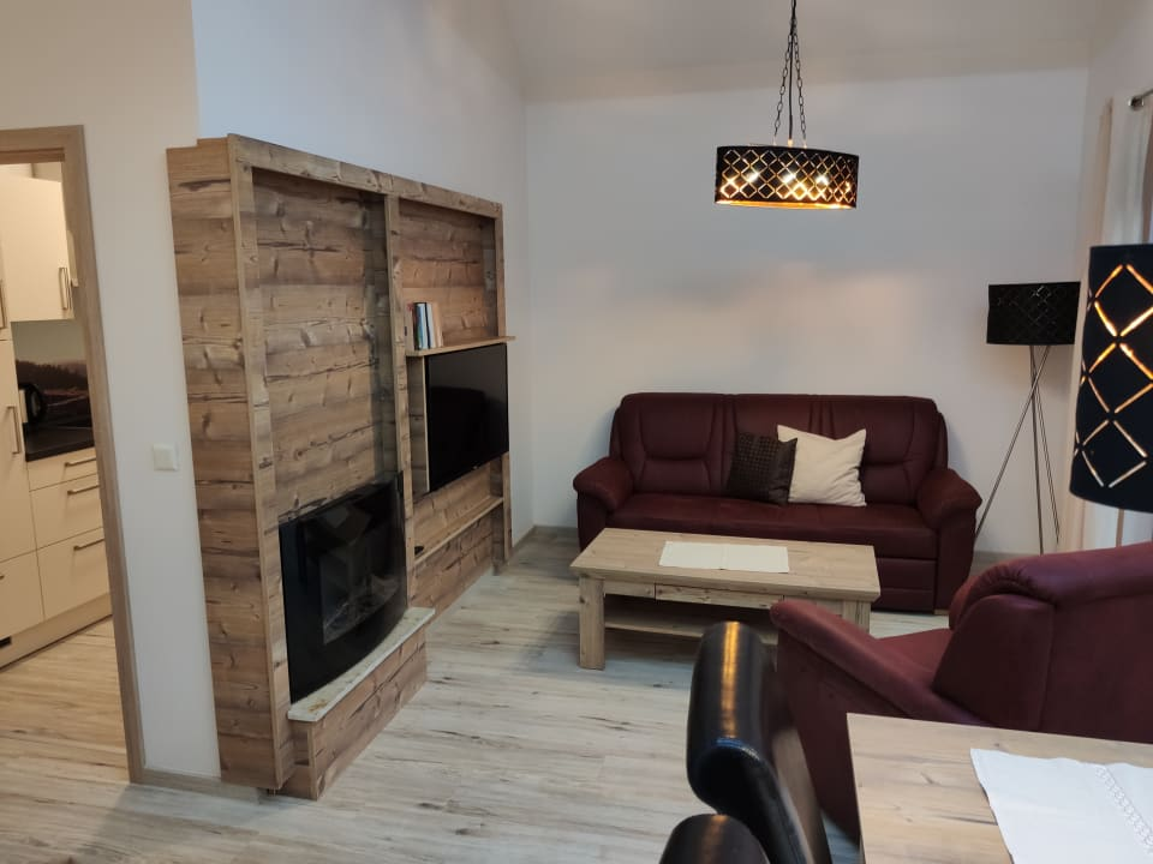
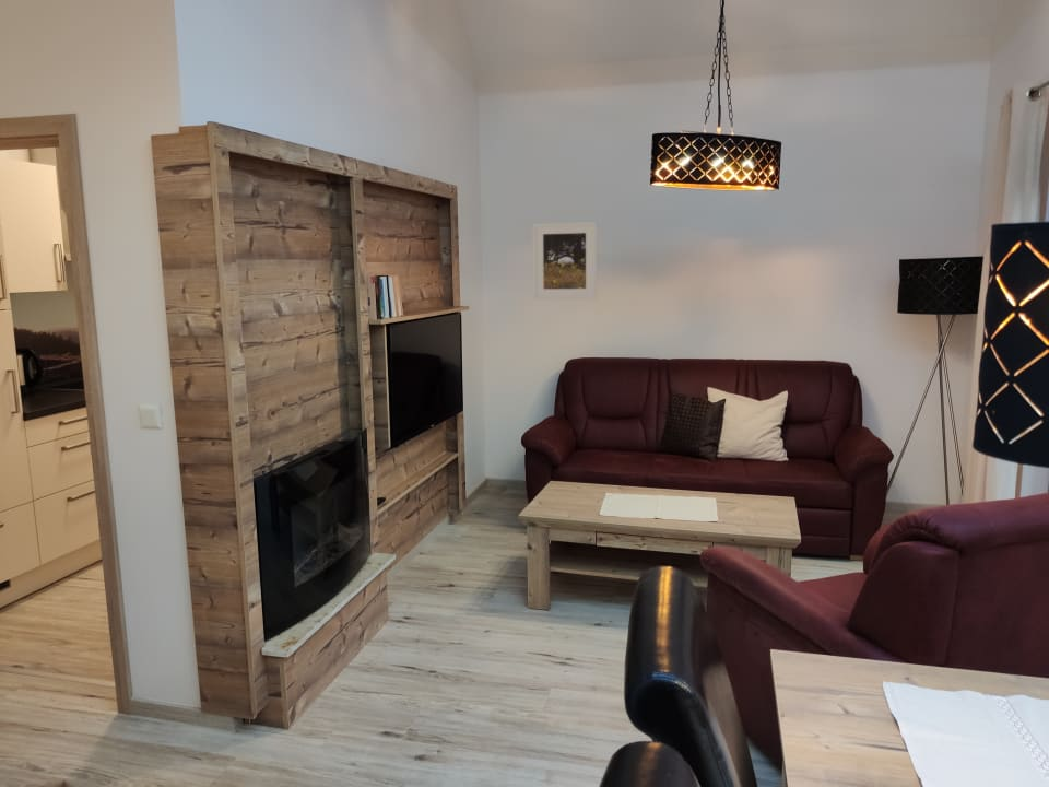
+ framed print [532,221,598,301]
